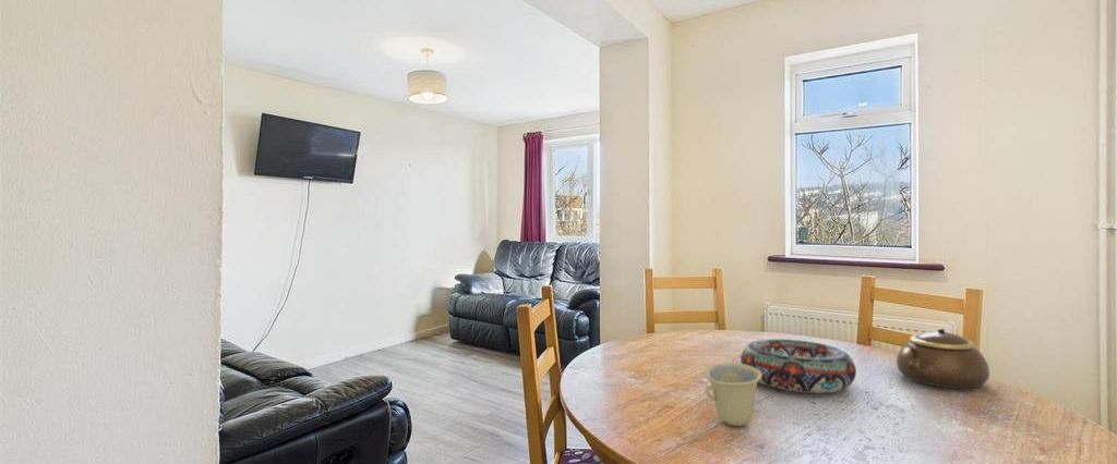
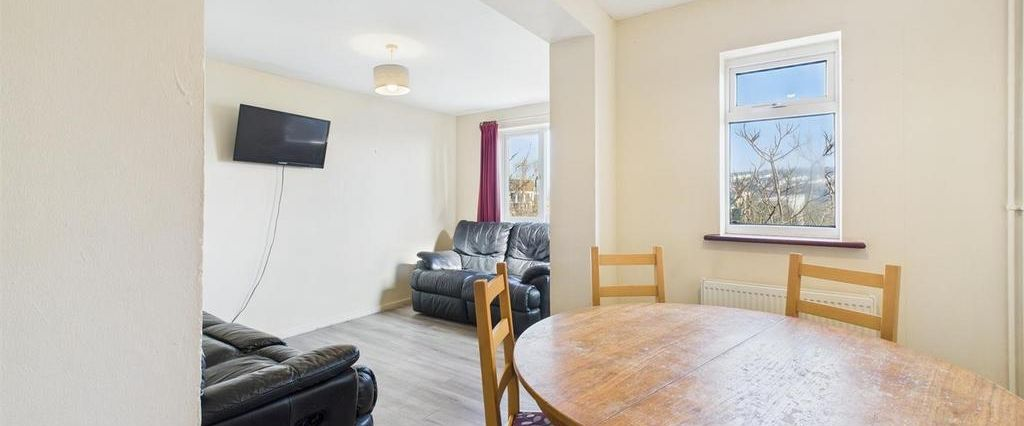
- cup [704,362,761,427]
- teapot [896,328,990,389]
- decorative bowl [740,338,857,394]
